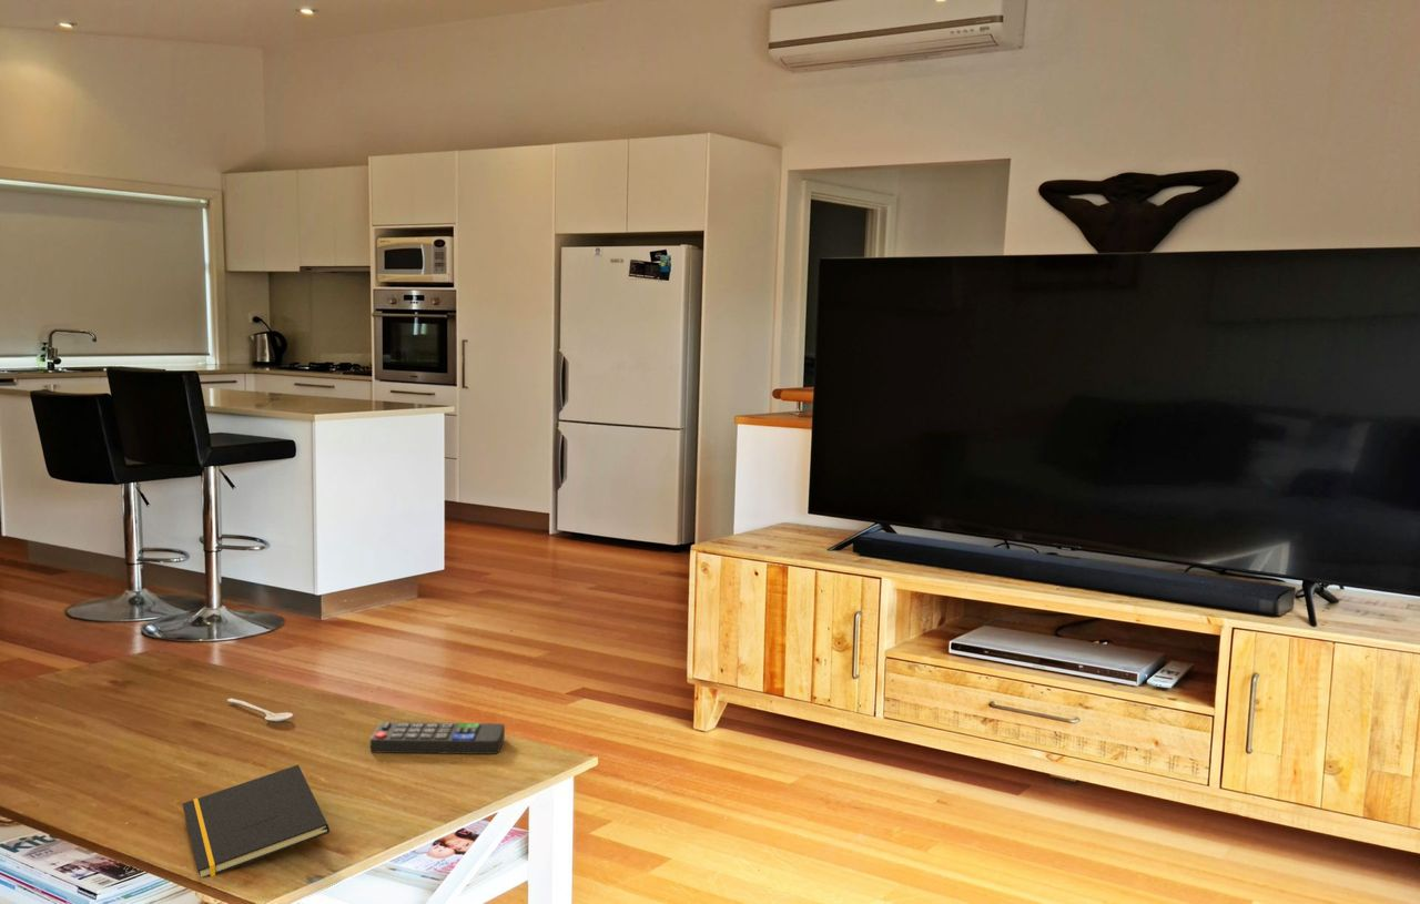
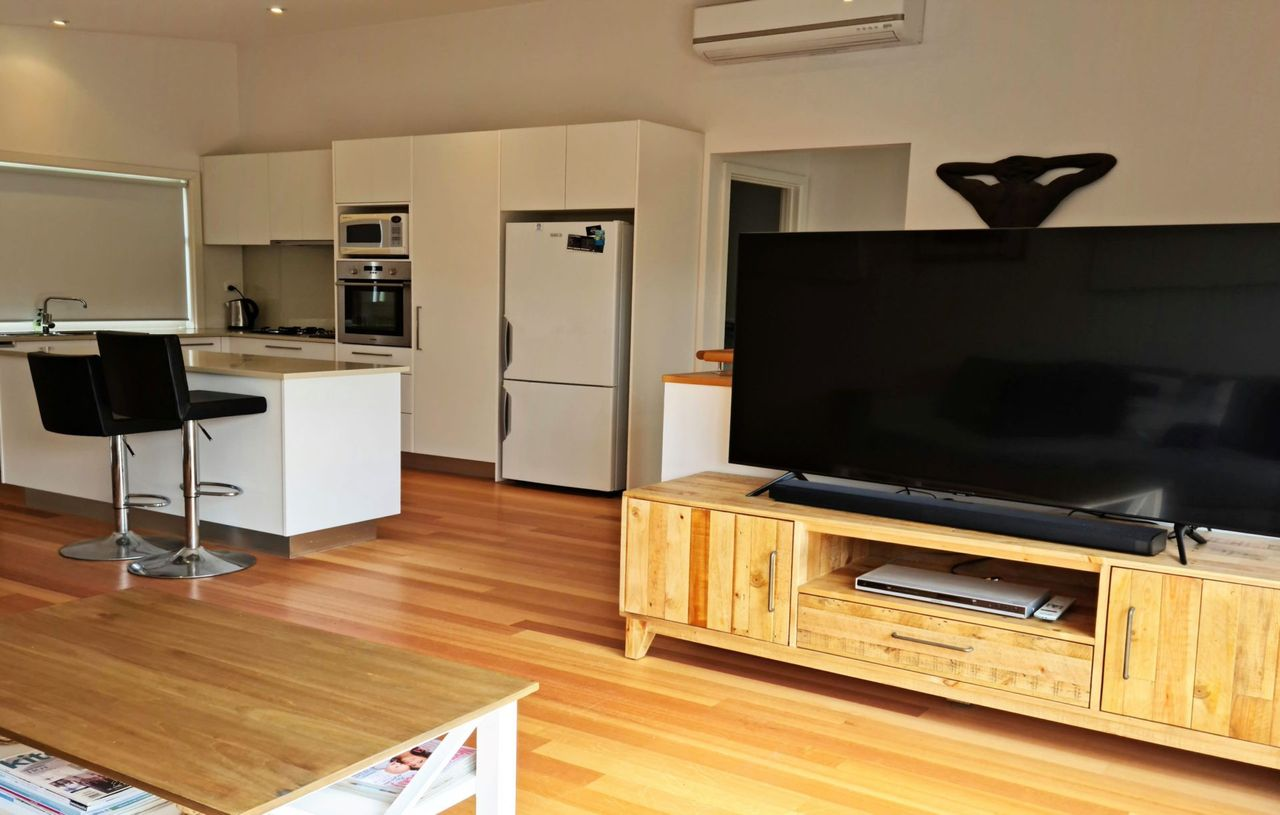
- notepad [182,764,331,878]
- remote control [369,721,506,755]
- stirrer [226,698,294,722]
